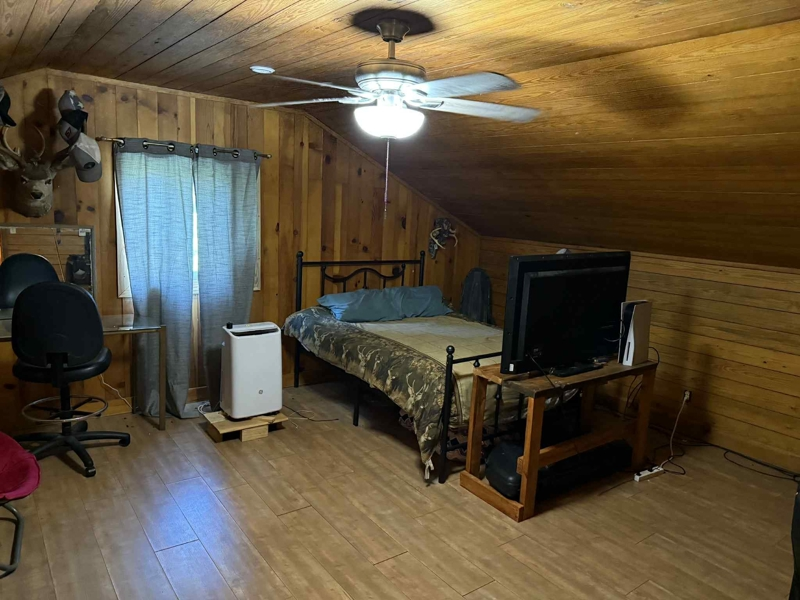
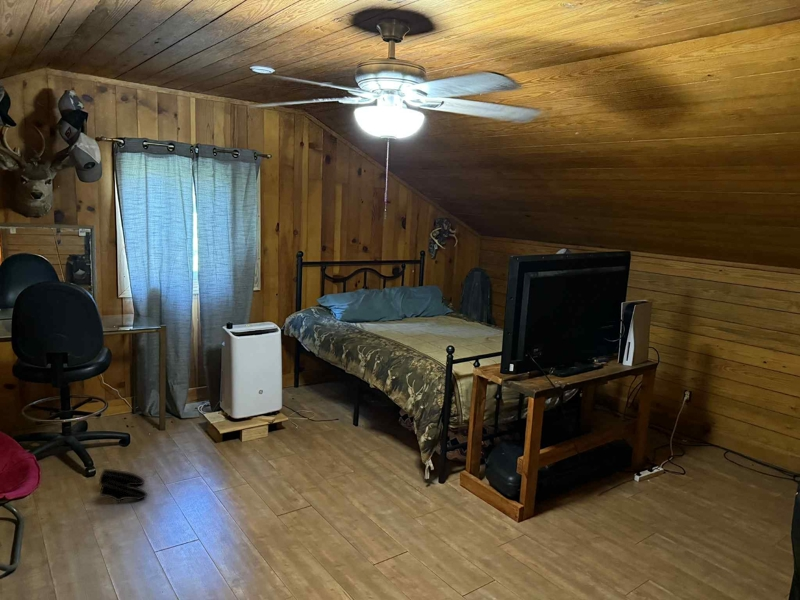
+ shoe [98,468,149,504]
